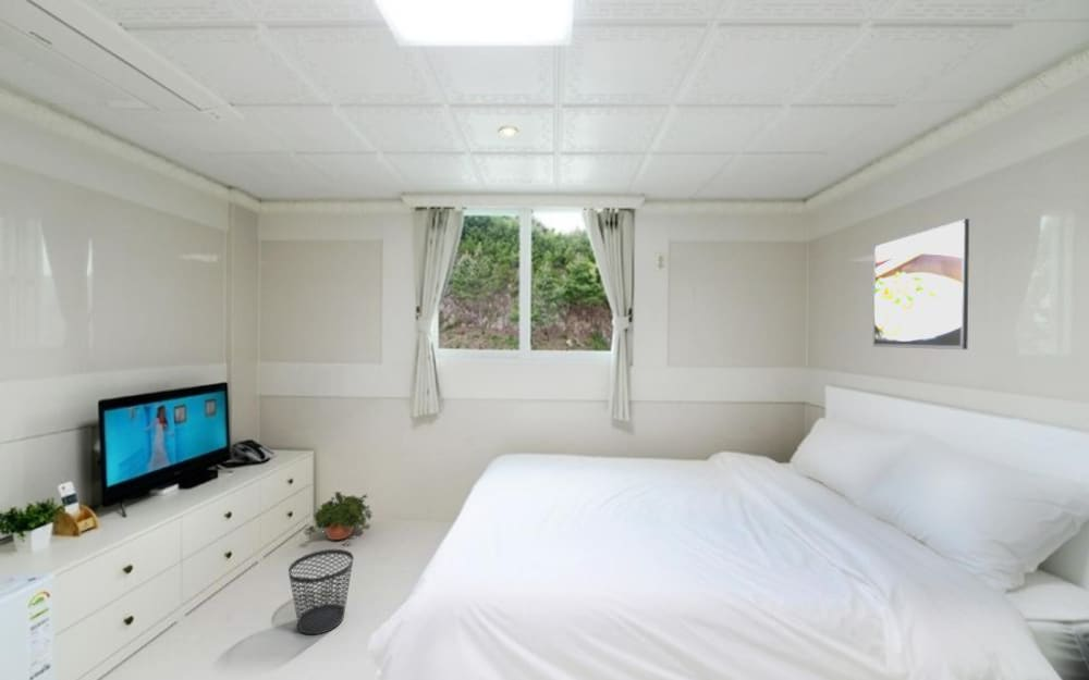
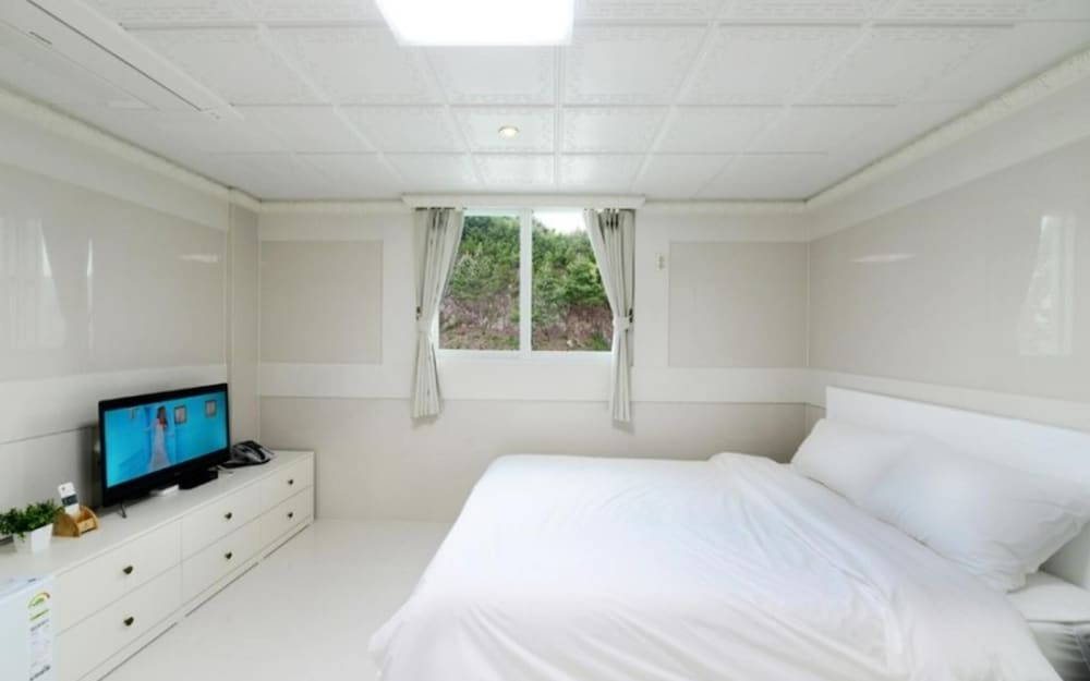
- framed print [871,218,970,350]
- wastebasket [287,548,355,635]
- potted plant [302,491,374,547]
